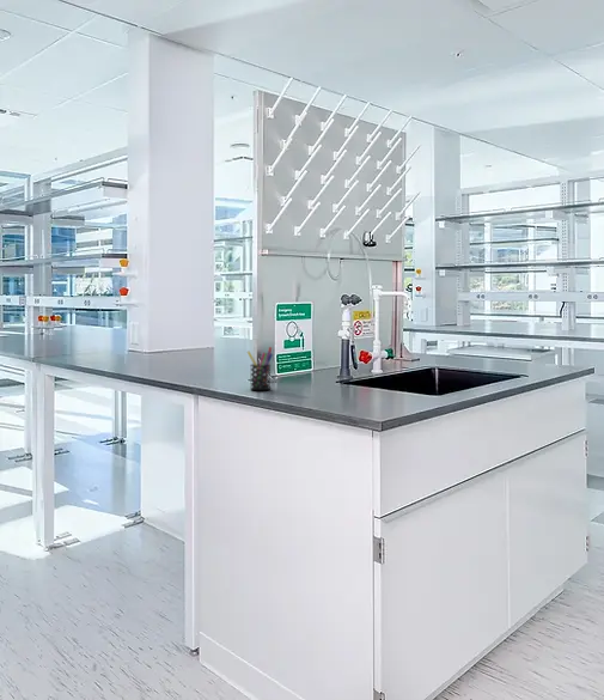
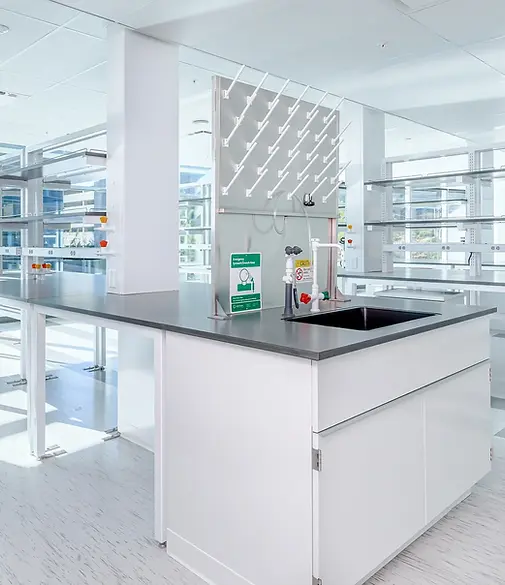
- pen holder [246,346,274,391]
